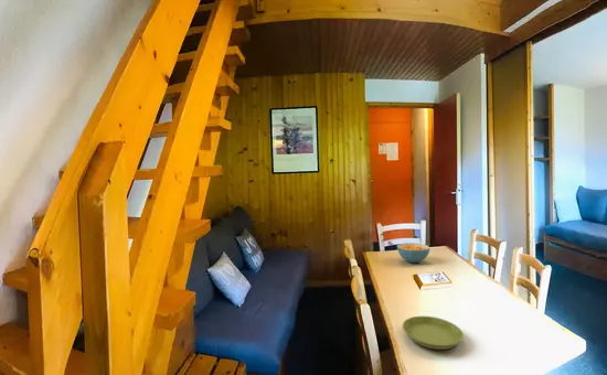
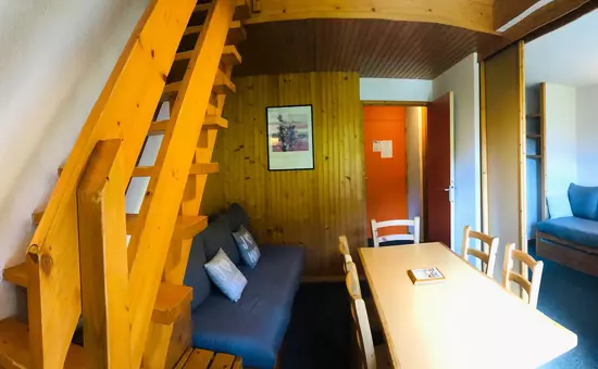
- cereal bowl [396,242,430,264]
- saucer [402,315,465,351]
